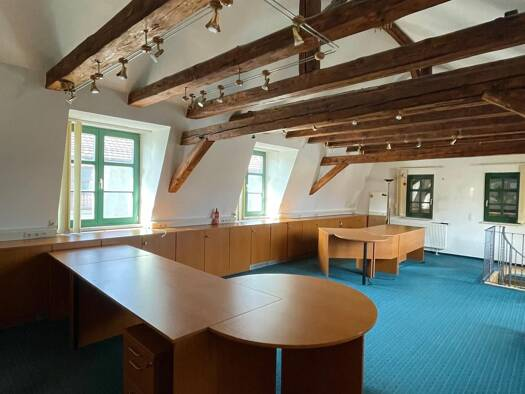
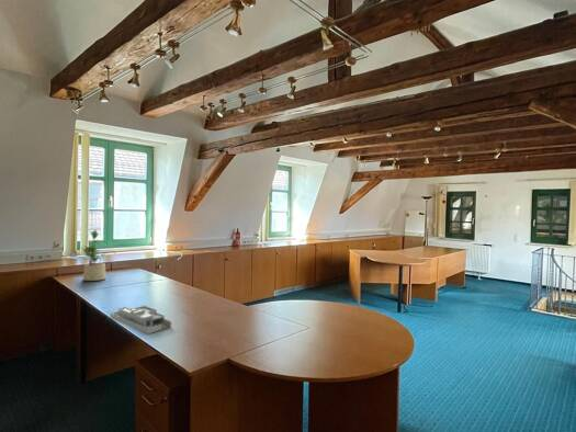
+ potted plant [80,229,108,282]
+ desk organizer [109,305,172,334]
